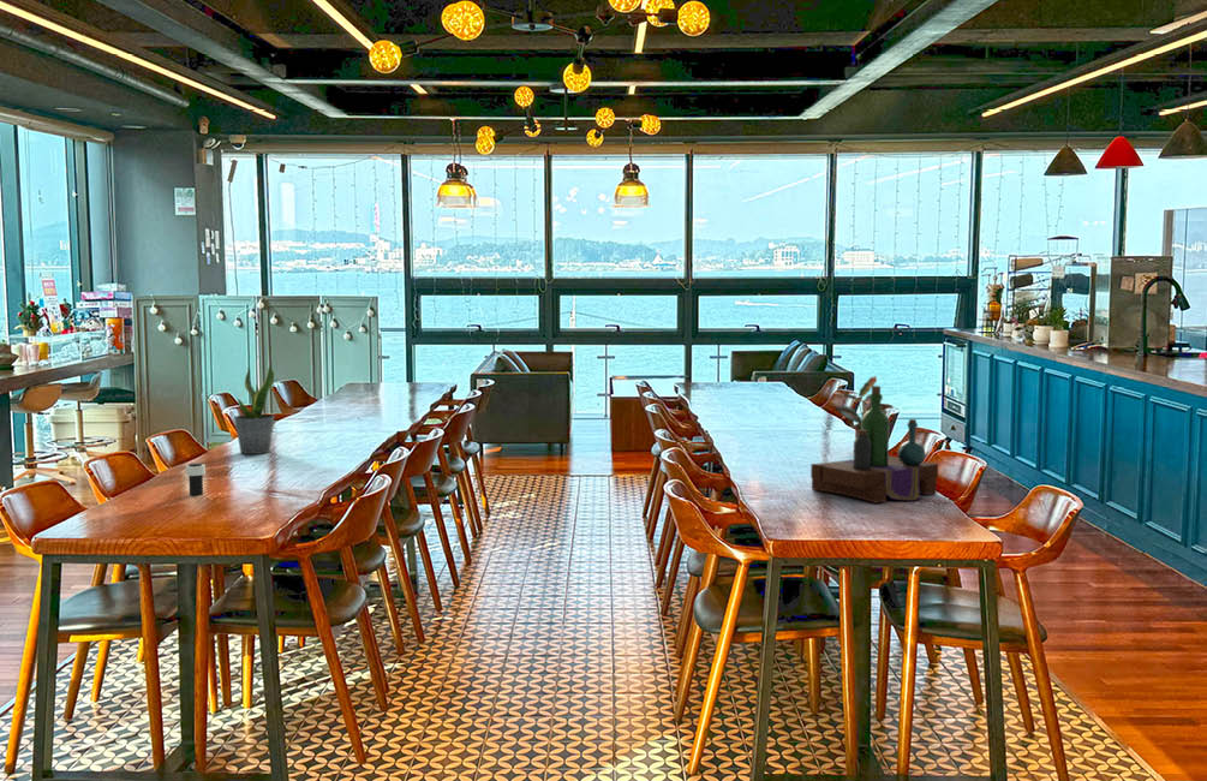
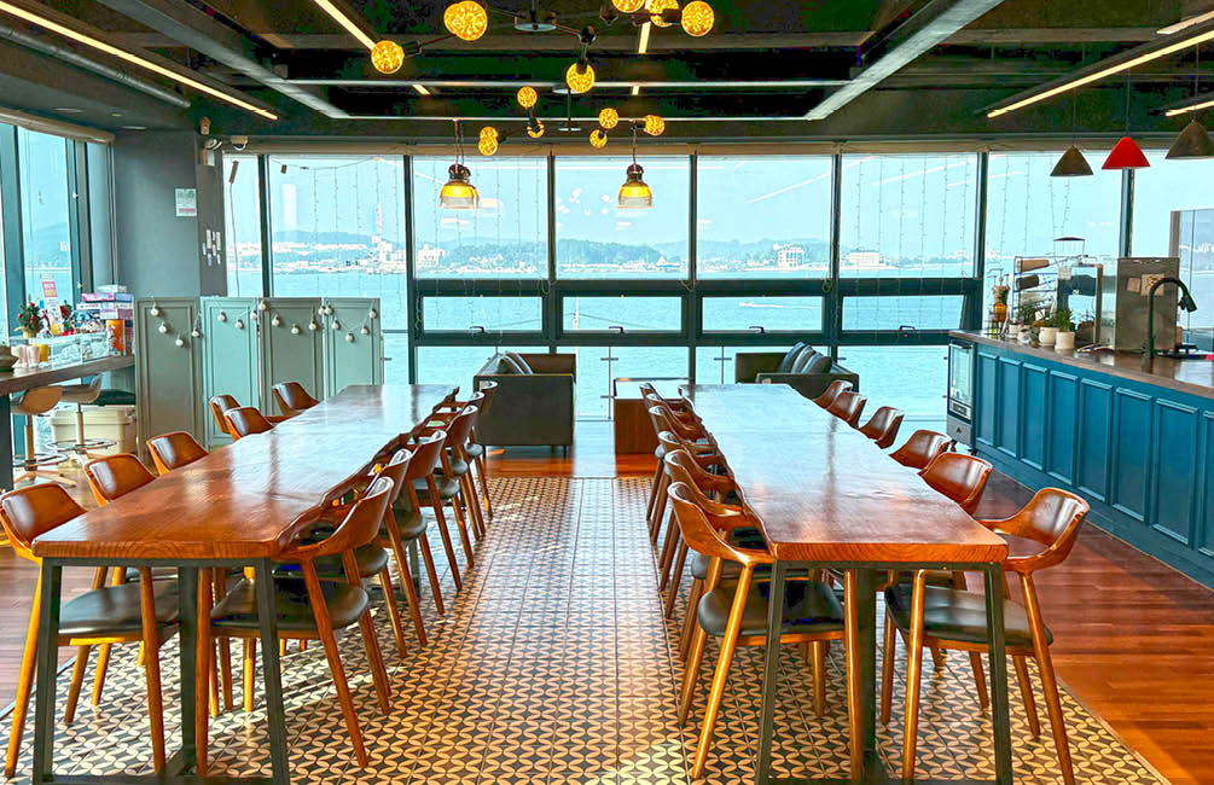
- potted plant [233,363,276,455]
- bottle [809,384,939,505]
- potted plant [831,375,895,440]
- cup [185,463,207,496]
